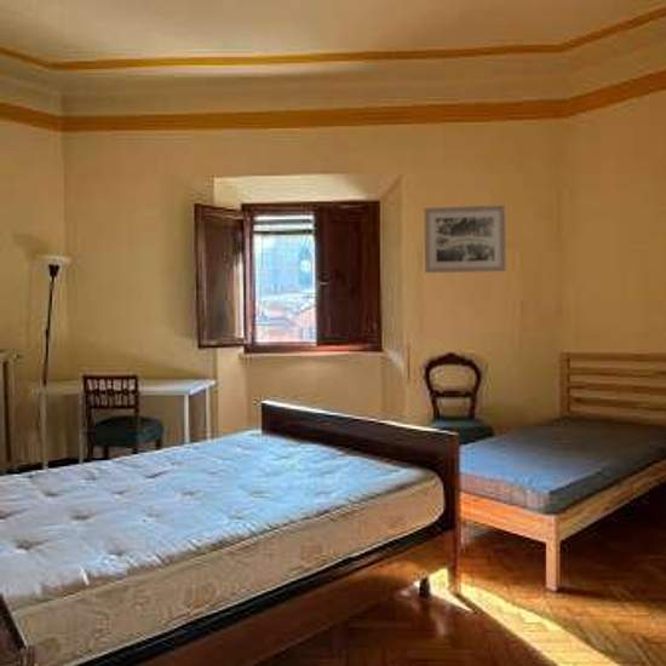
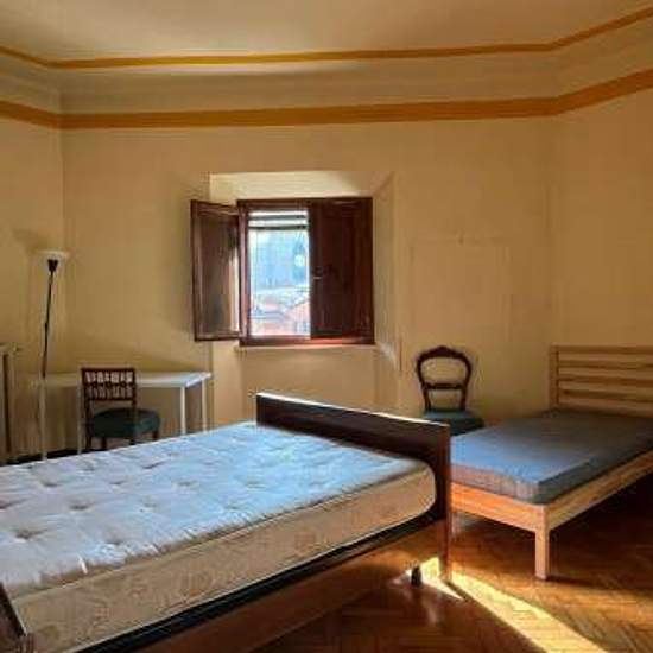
- wall art [424,205,507,274]
